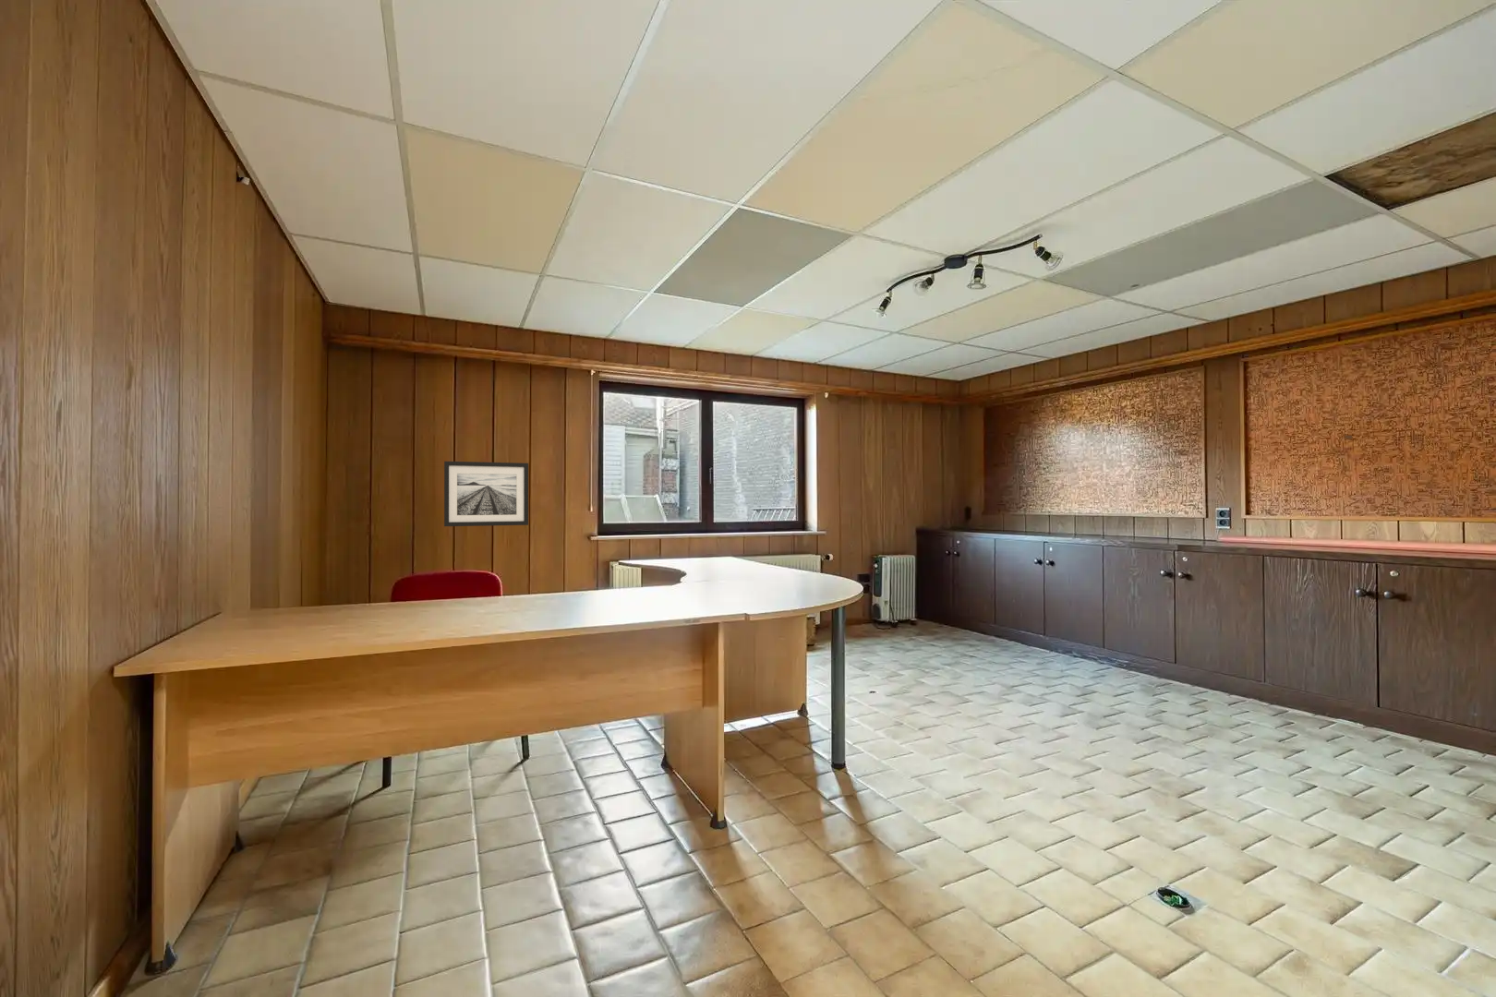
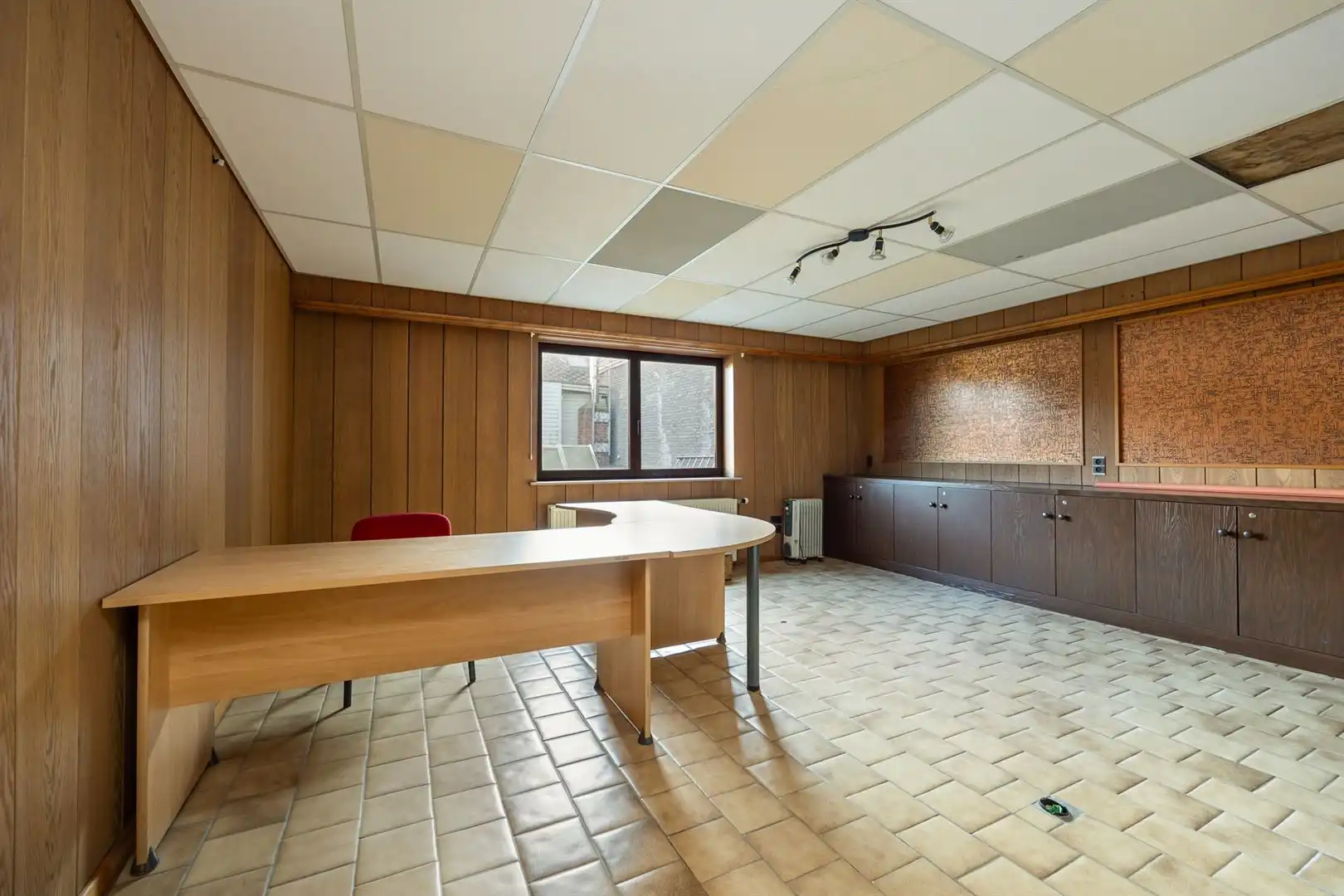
- wall art [443,461,529,527]
